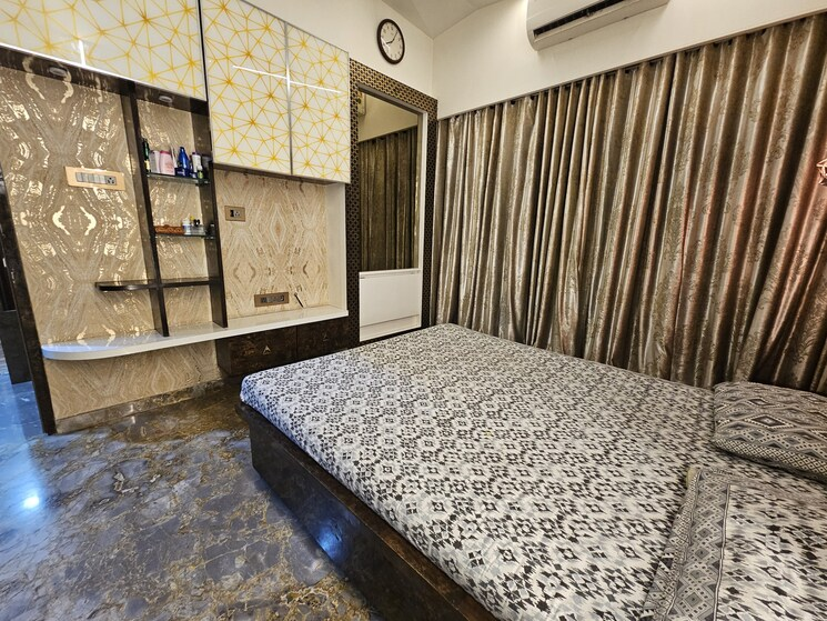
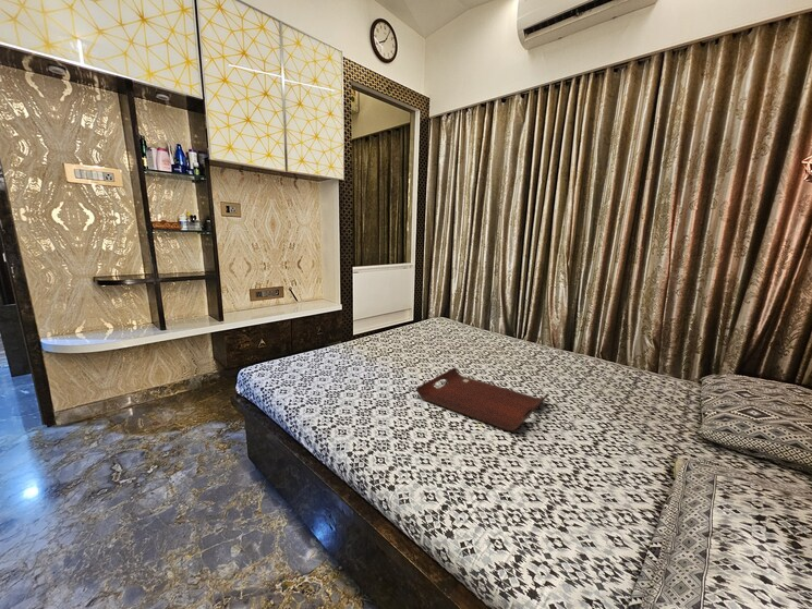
+ serving tray [415,366,549,431]
